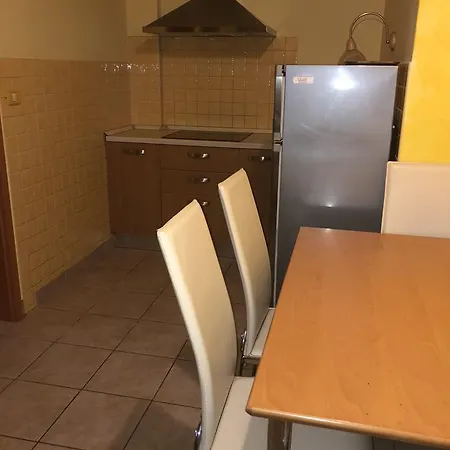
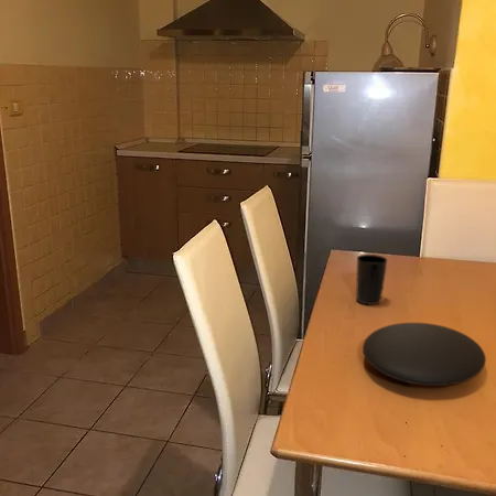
+ cup [355,254,388,305]
+ plate [362,322,487,387]
